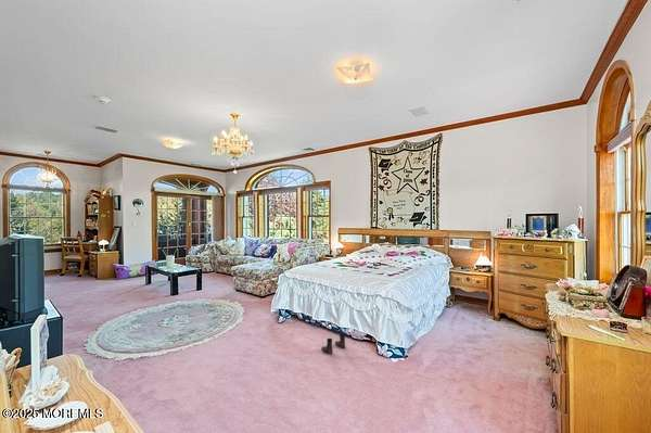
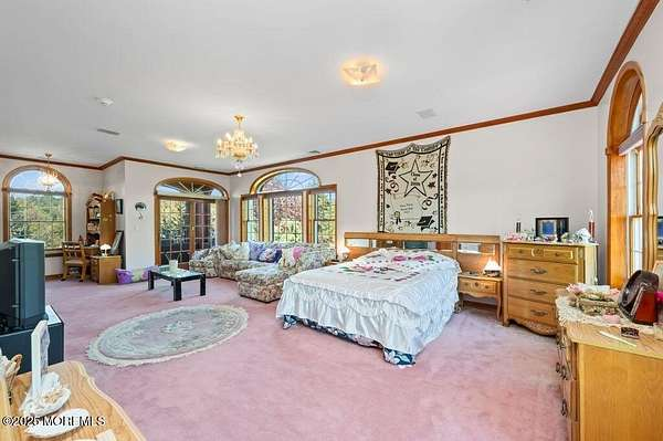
- boots [320,332,346,355]
